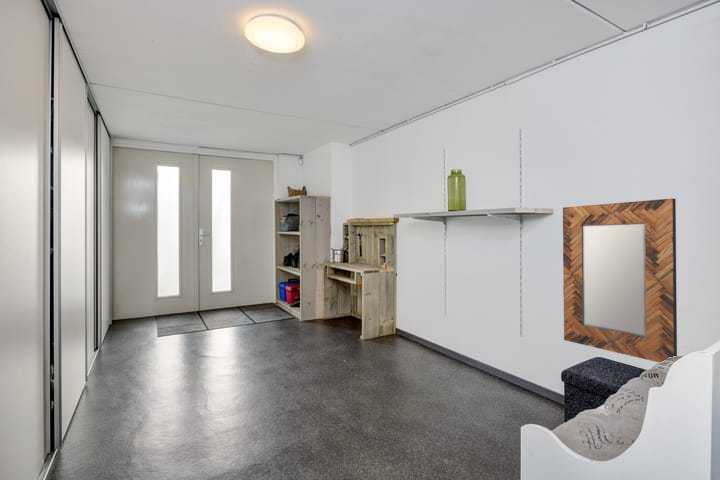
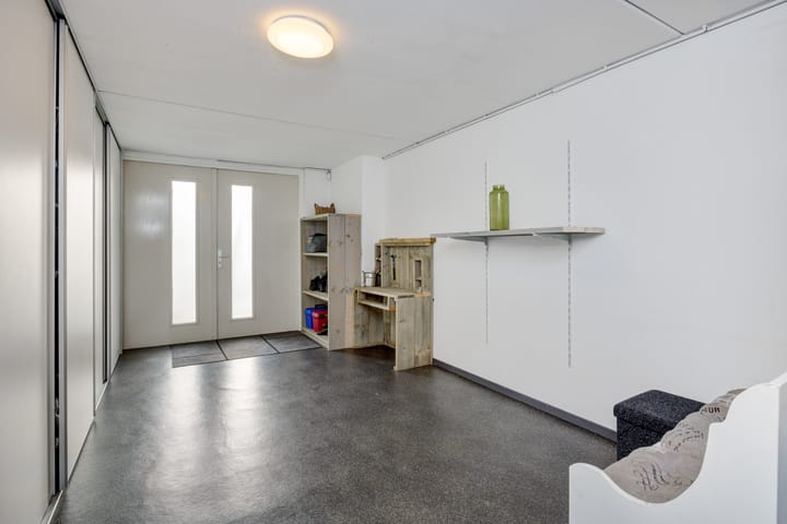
- home mirror [562,197,678,364]
